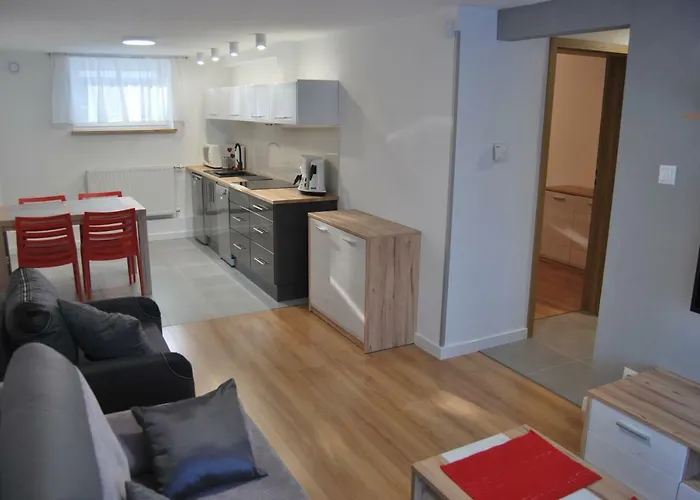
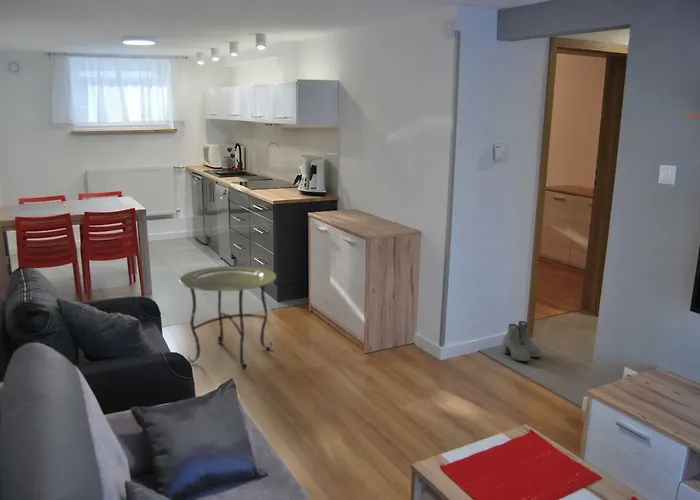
+ side table [178,265,277,371]
+ boots [502,320,542,363]
